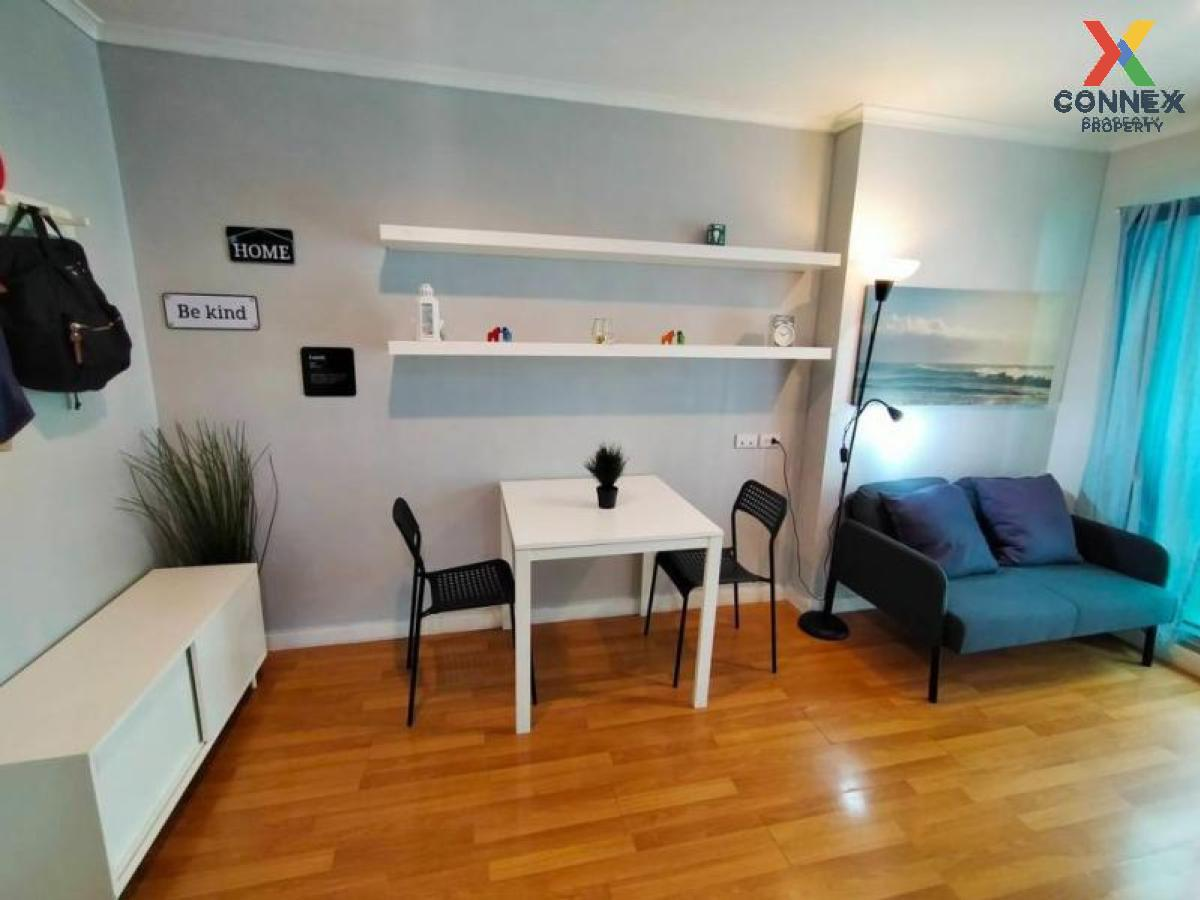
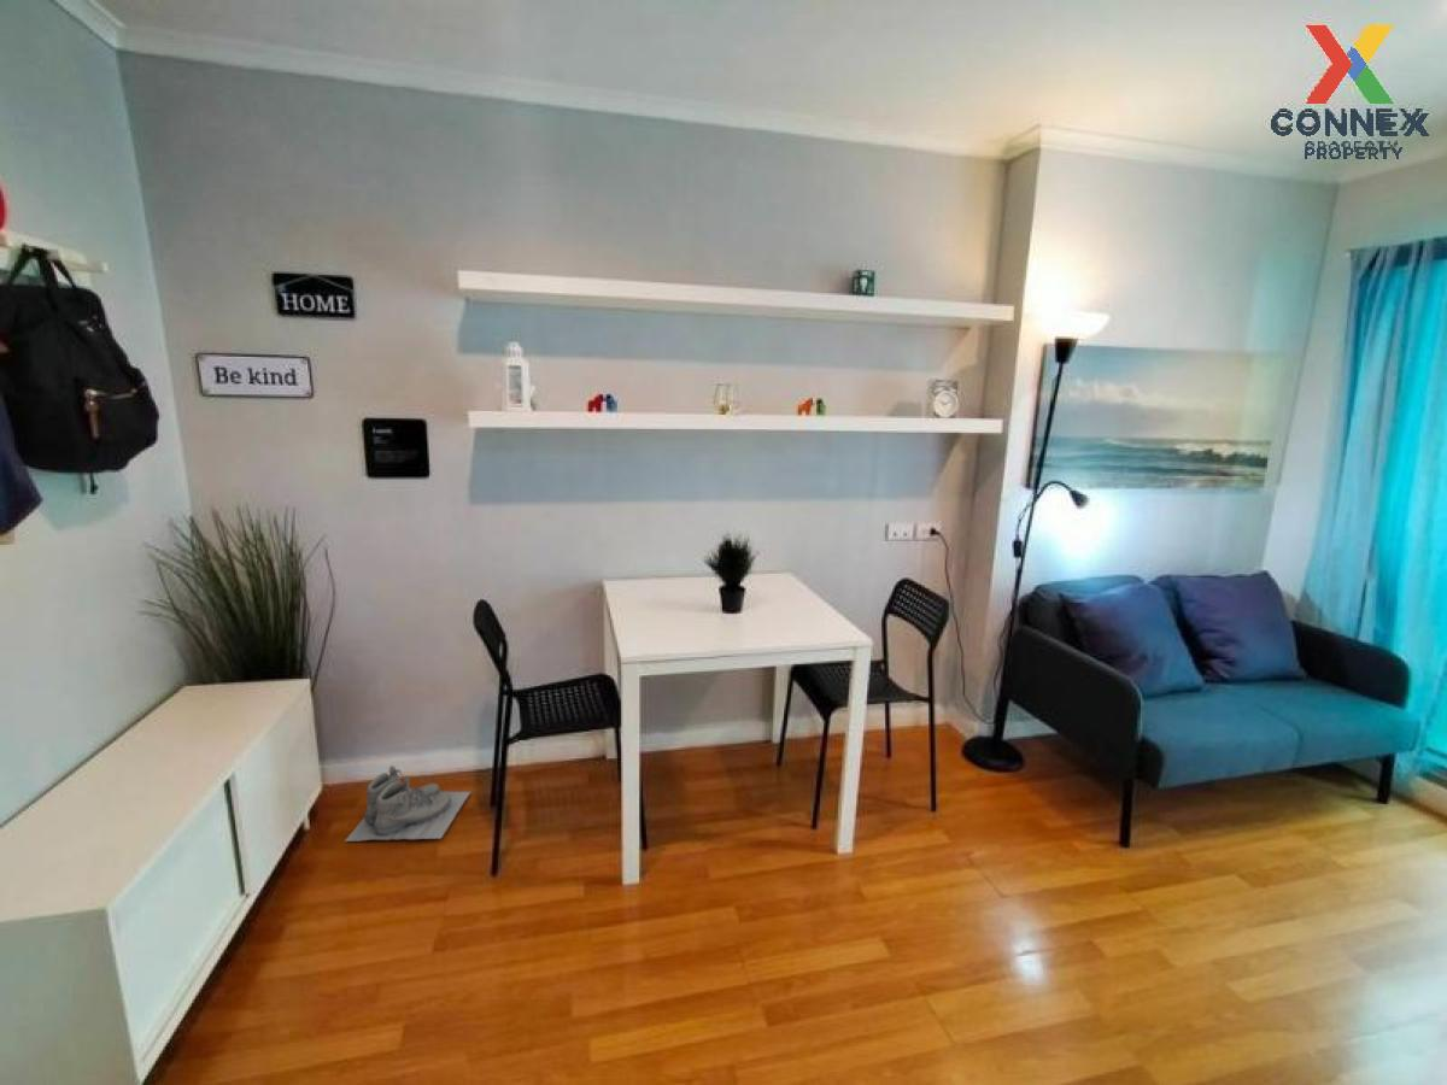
+ boots [344,764,471,843]
